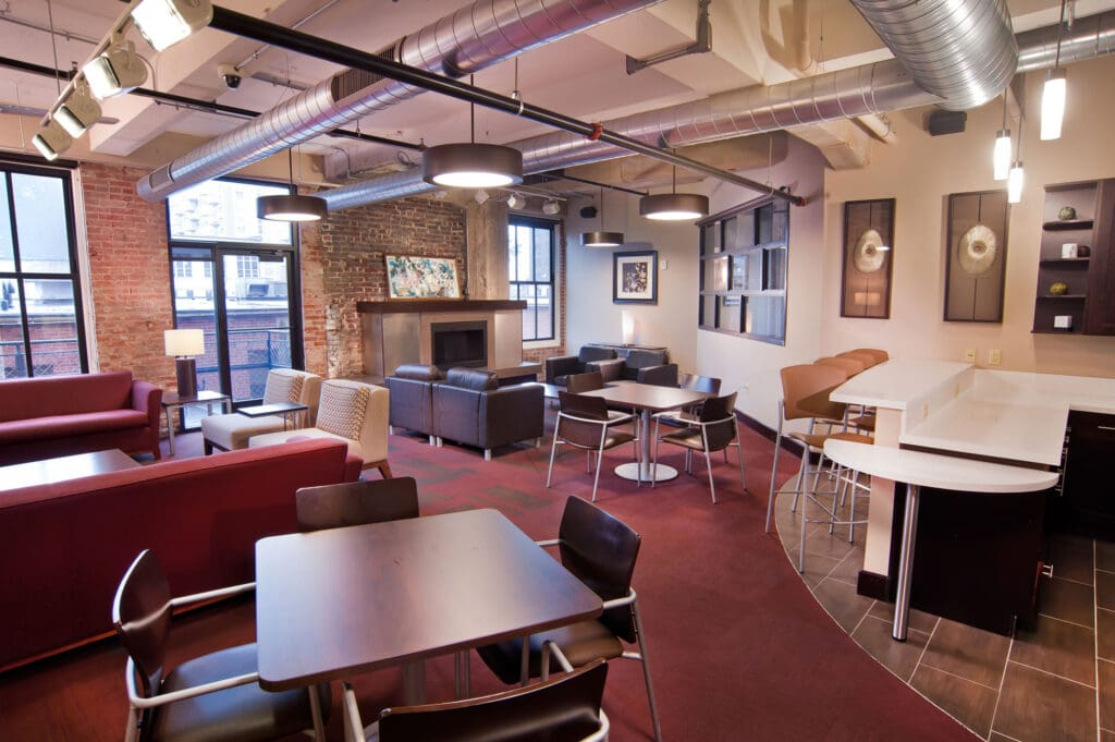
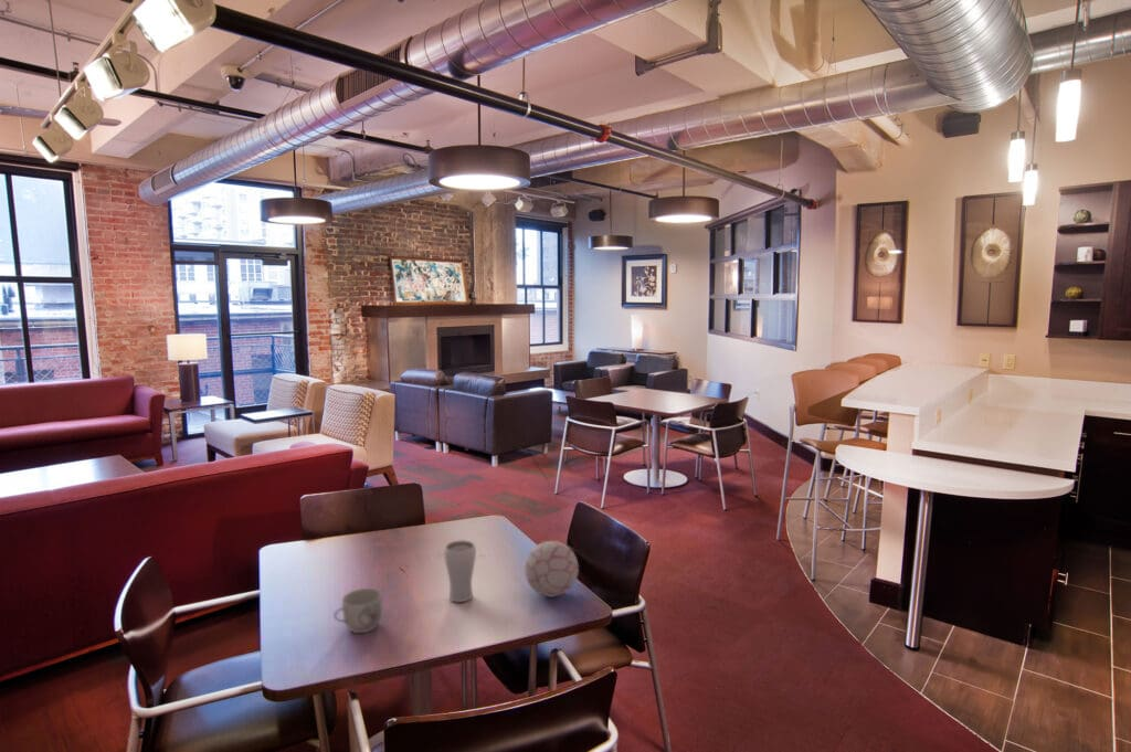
+ drinking glass [443,539,477,603]
+ mug [332,587,383,634]
+ decorative ball [524,540,580,597]
